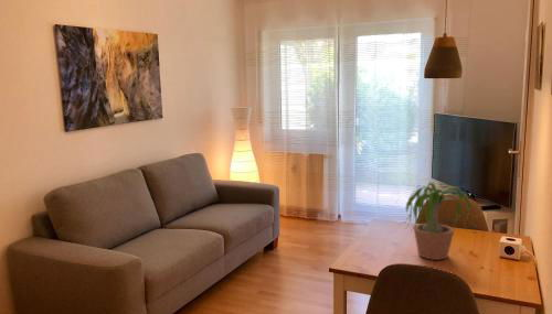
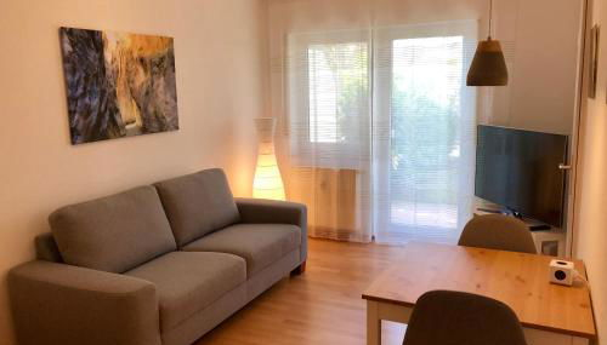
- potted plant [399,182,481,261]
